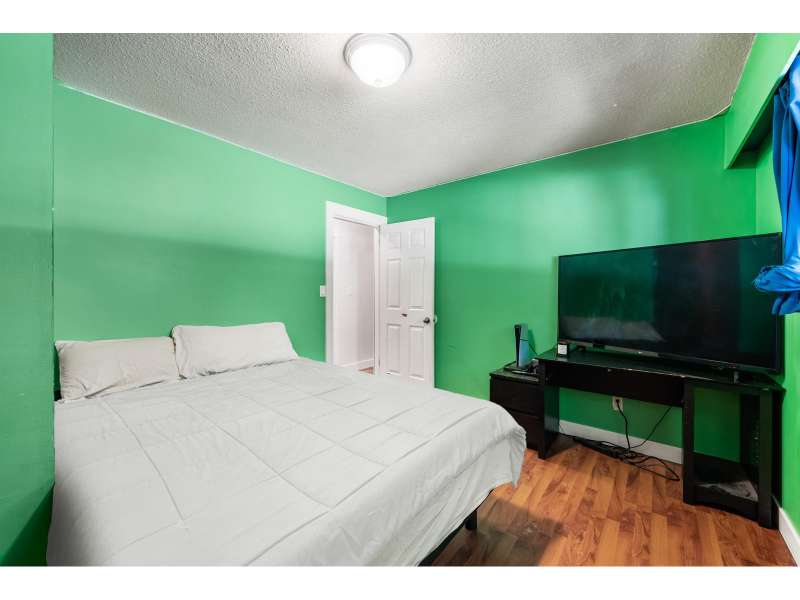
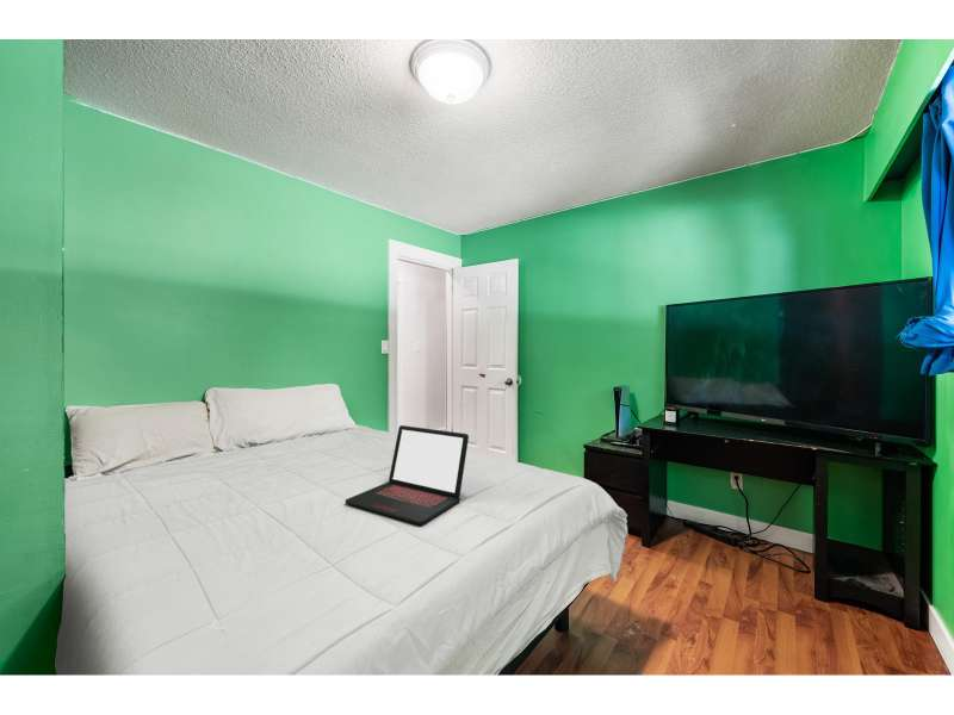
+ laptop [345,424,470,526]
